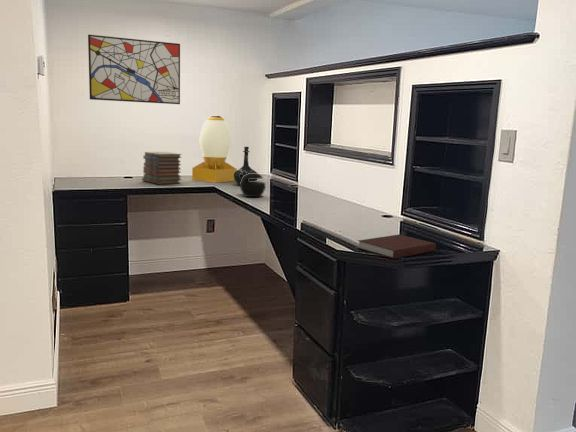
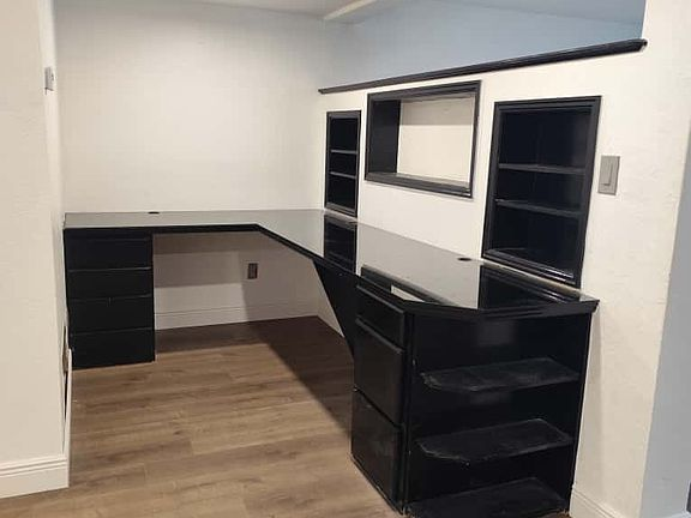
- bottle [234,146,258,187]
- book stack [141,151,183,185]
- desk lamp [191,114,238,184]
- wall art [87,34,181,105]
- notebook [357,234,437,260]
- speaker [239,172,266,198]
